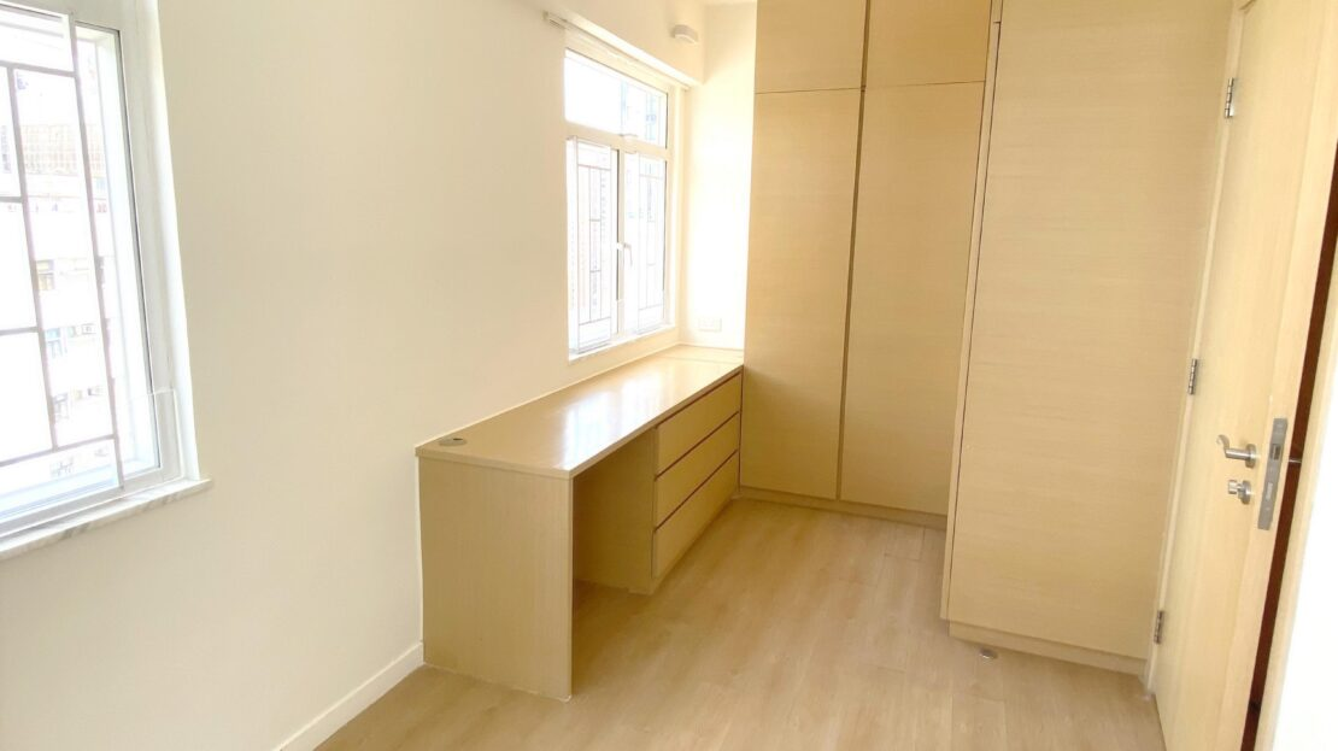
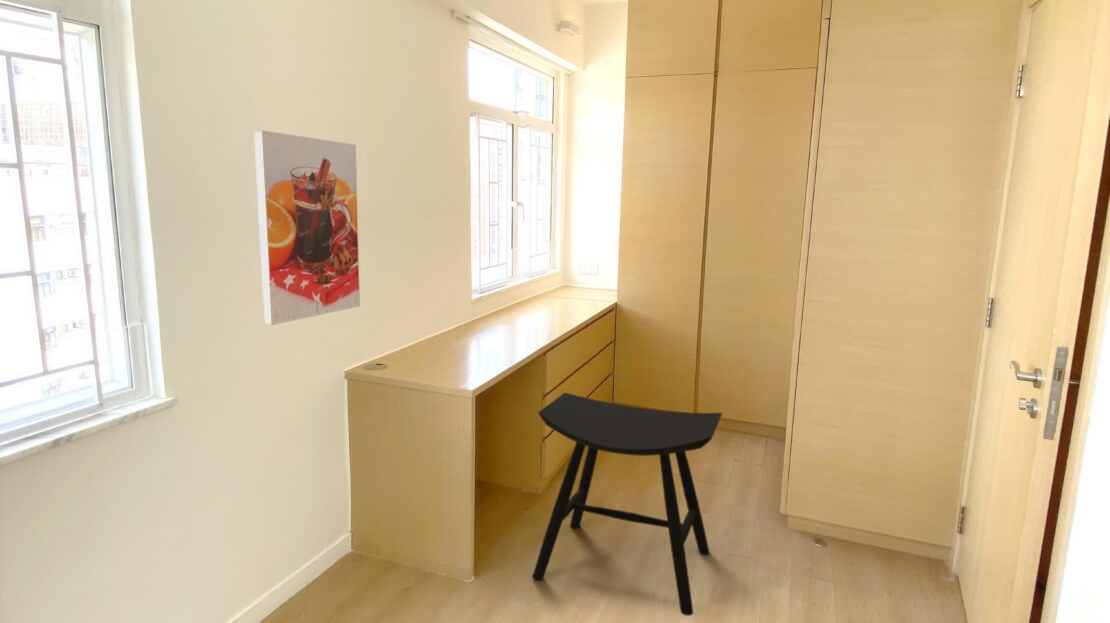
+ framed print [253,129,361,326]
+ stool [532,392,723,617]
